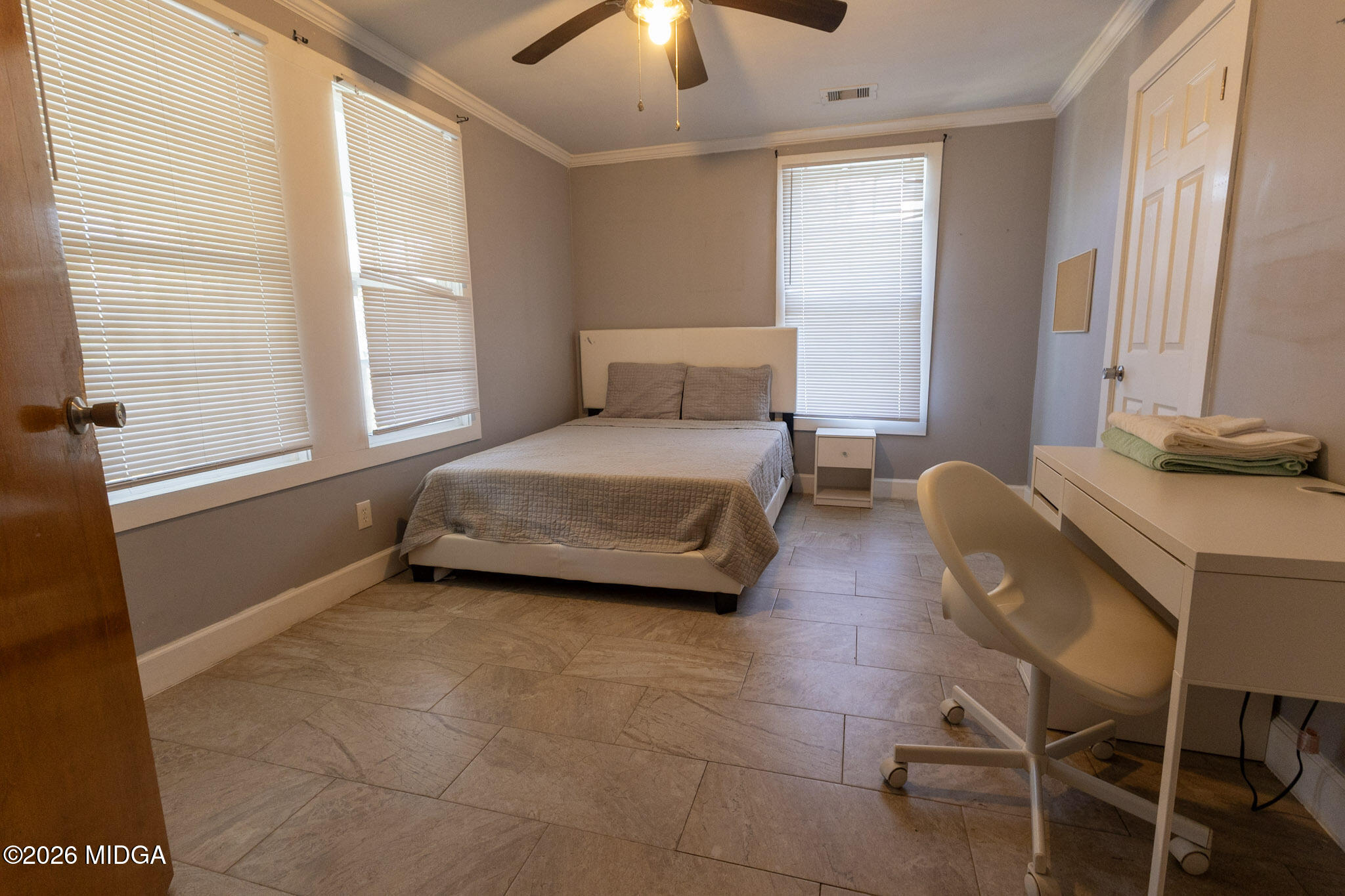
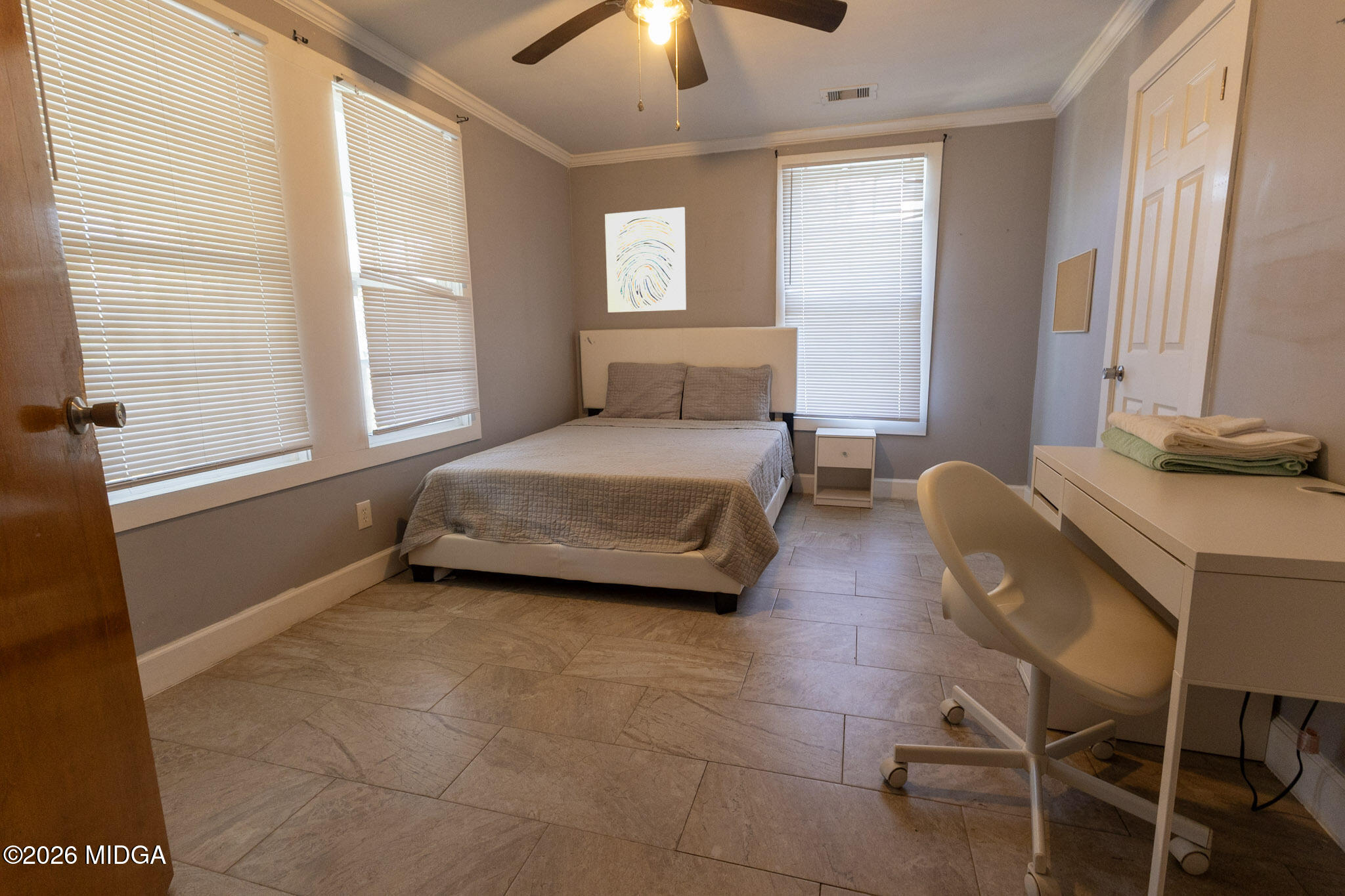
+ wall art [604,206,687,313]
